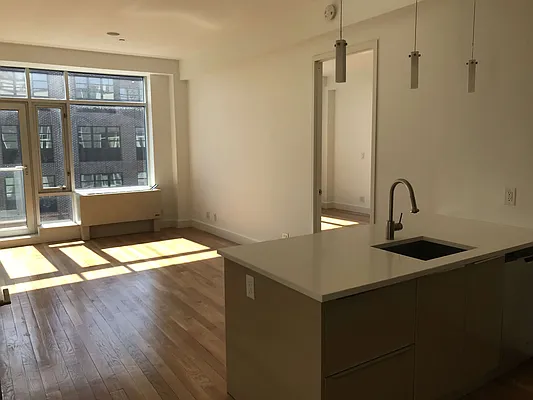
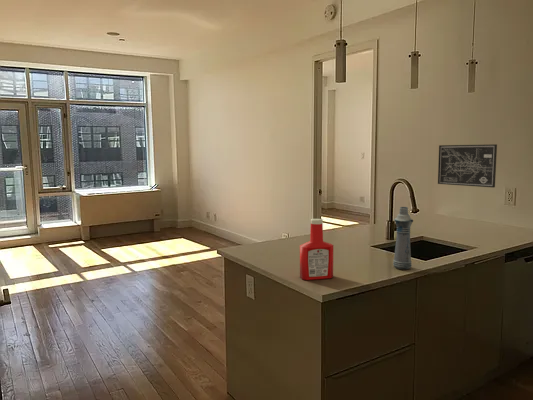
+ wall art [437,143,498,188]
+ bottle [392,206,414,270]
+ soap bottle [299,218,334,281]
